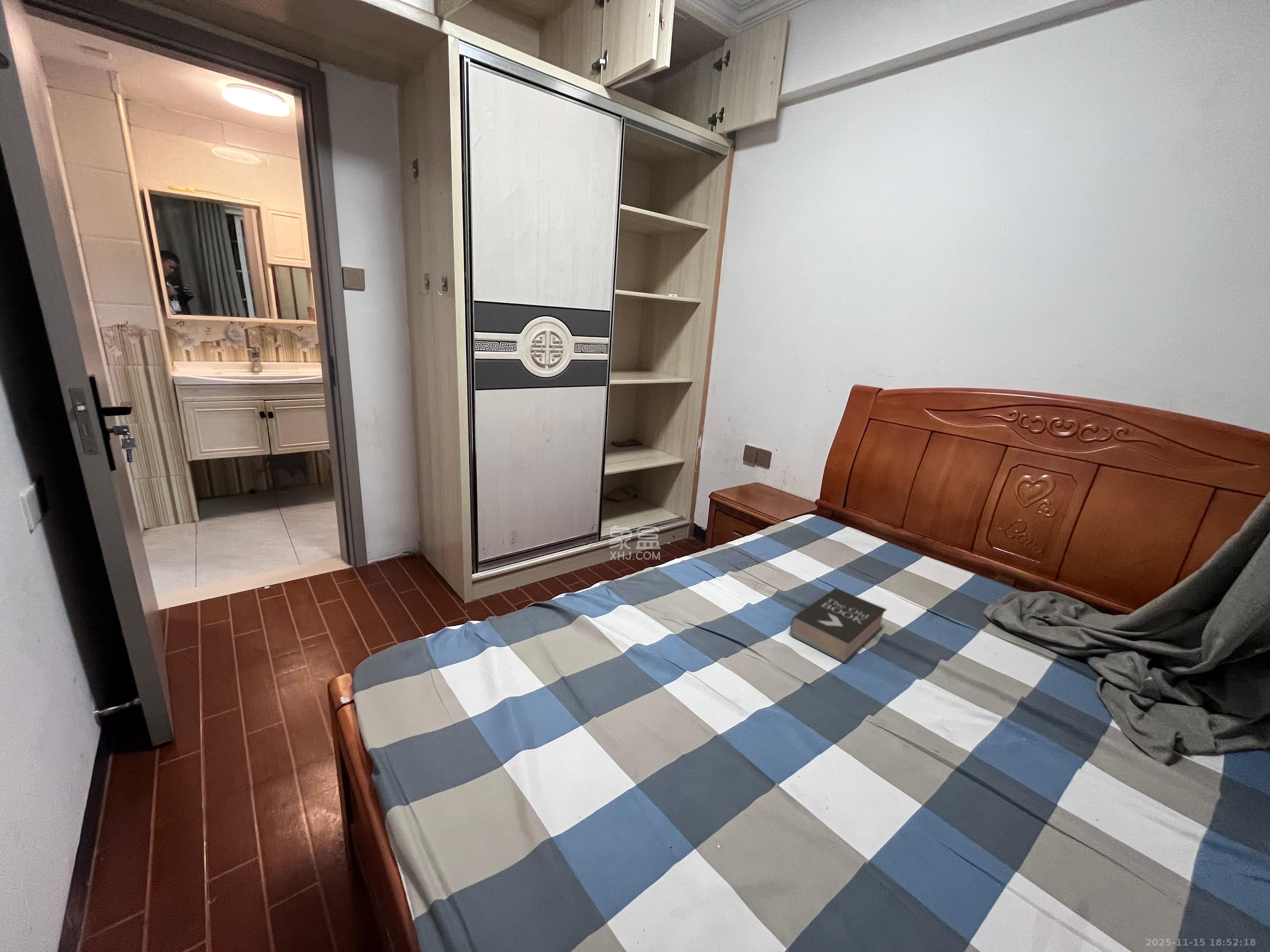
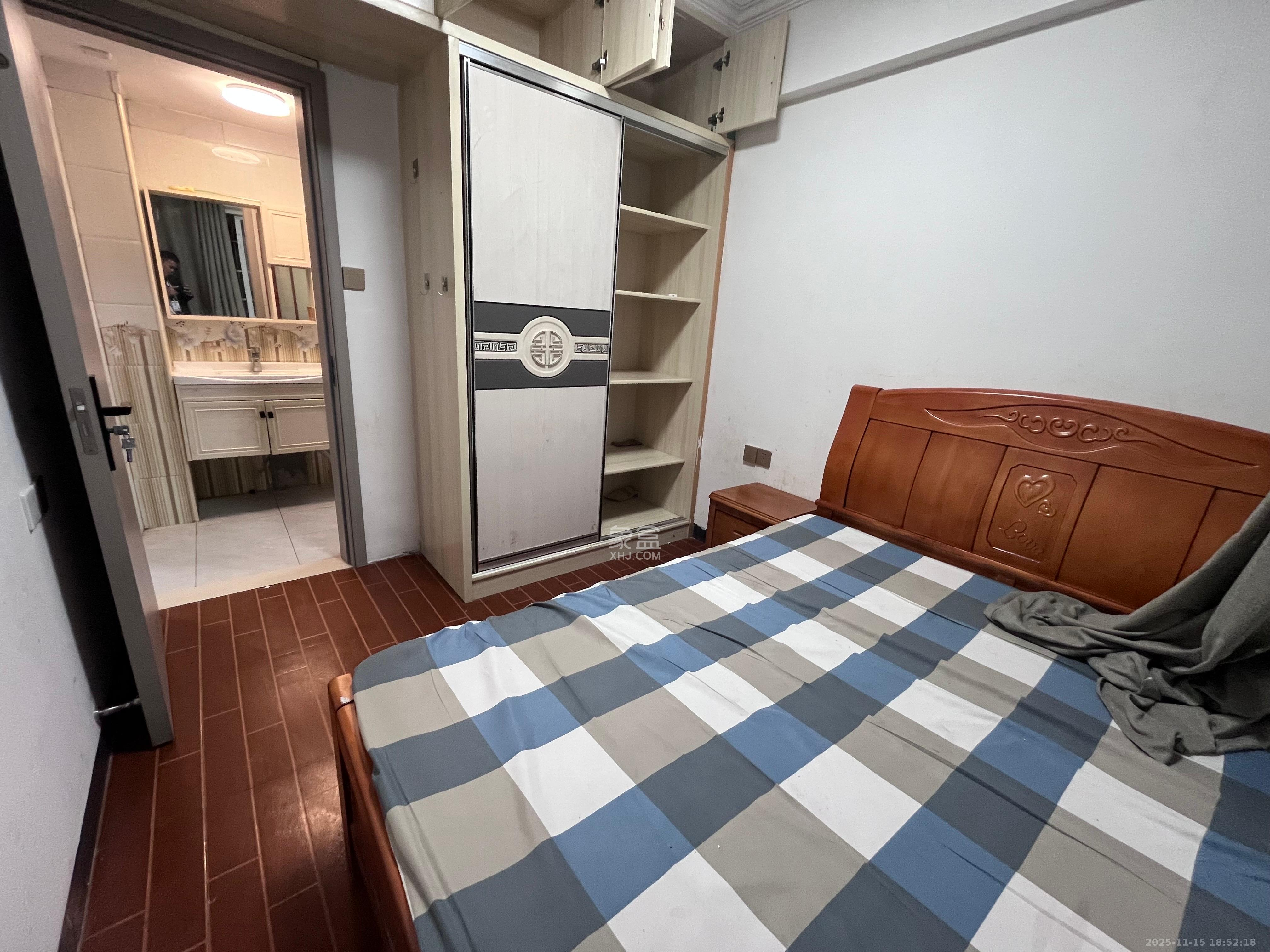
- book [790,588,887,664]
